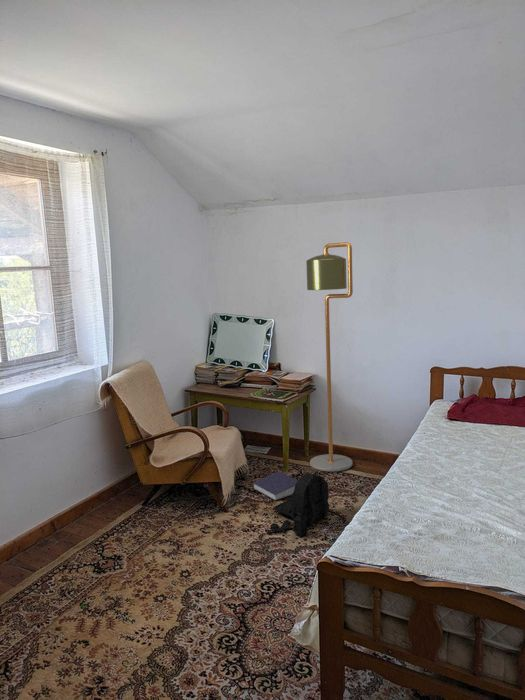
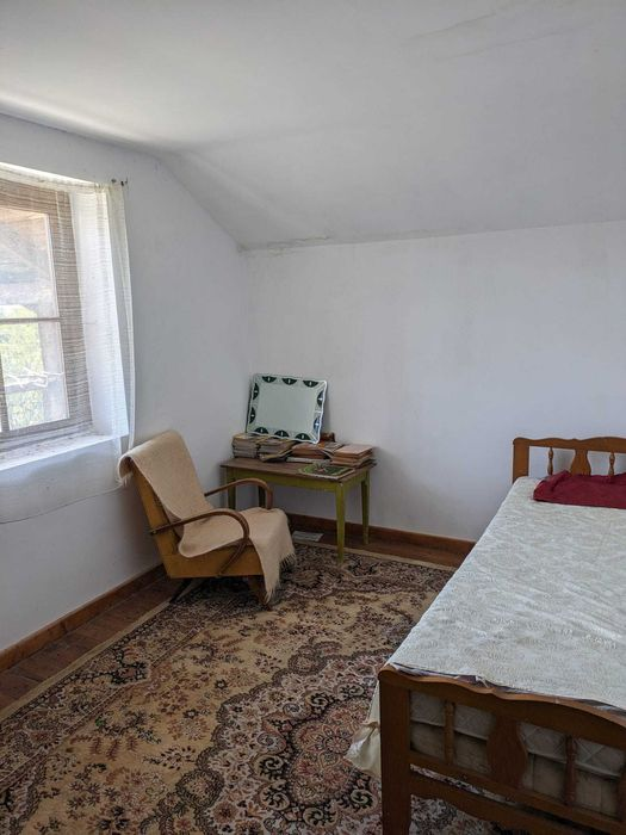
- book [253,470,298,502]
- backpack [265,471,330,537]
- floor lamp [305,241,354,473]
